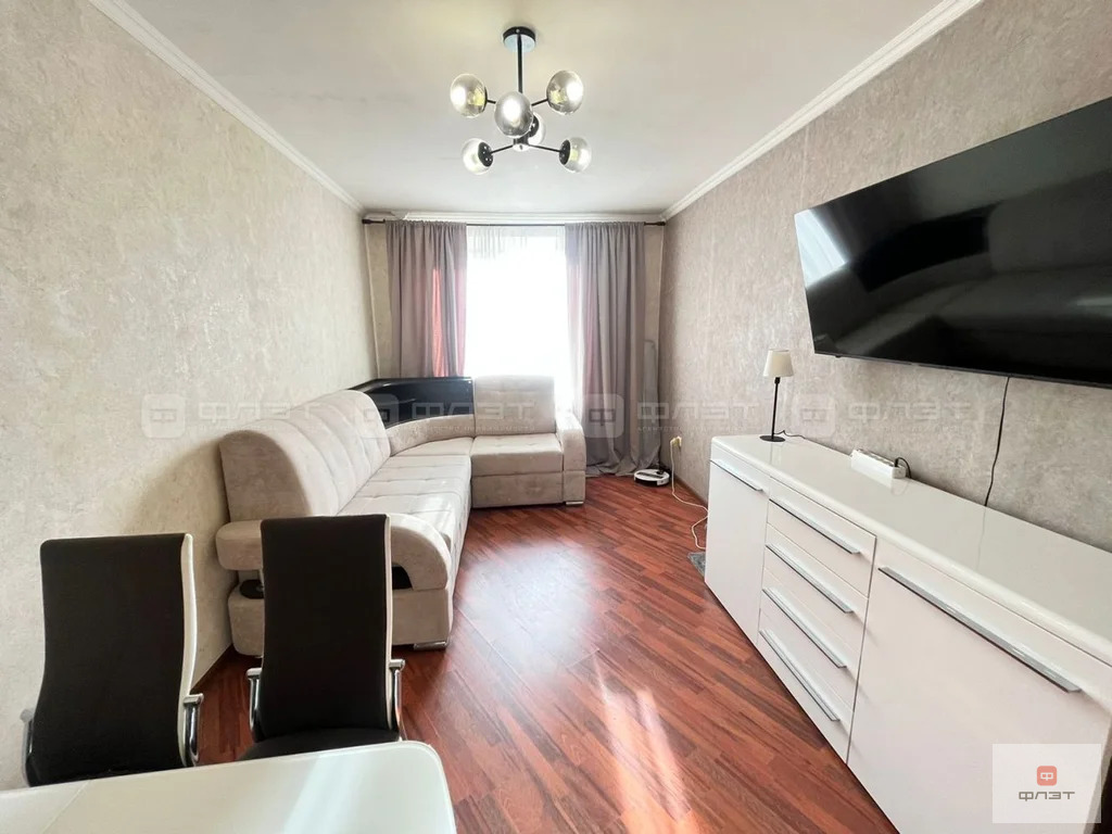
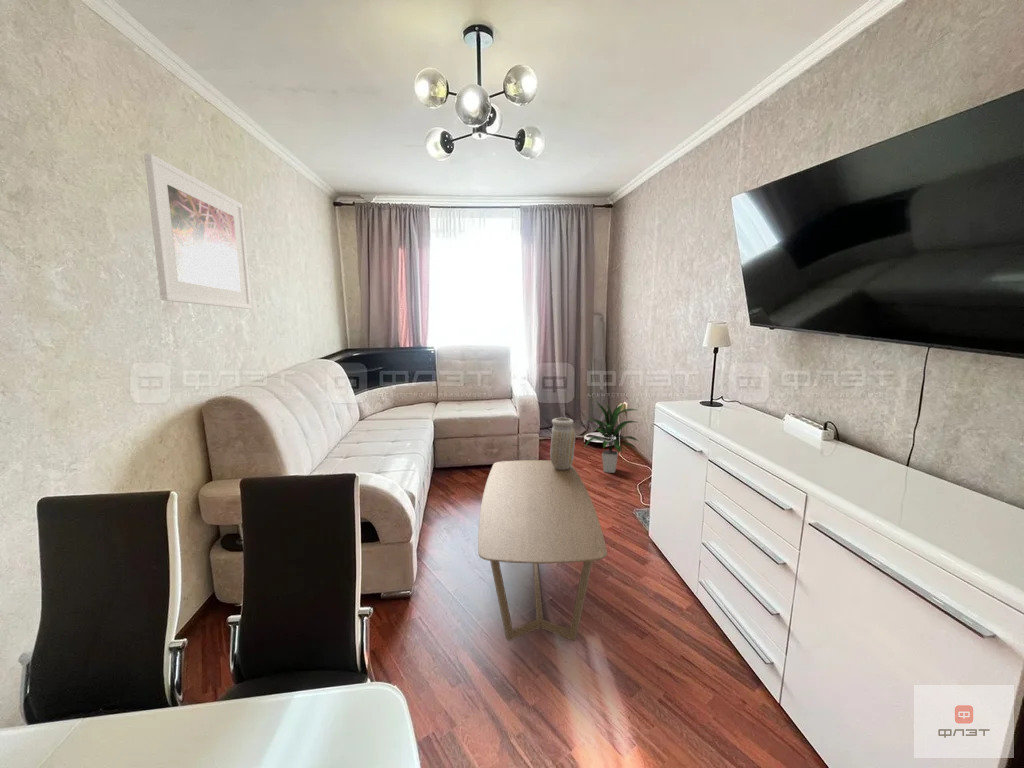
+ indoor plant [583,401,639,474]
+ vase [549,417,576,470]
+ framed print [143,152,252,310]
+ coffee table [477,459,608,642]
